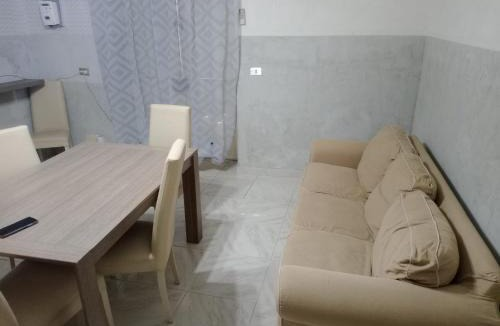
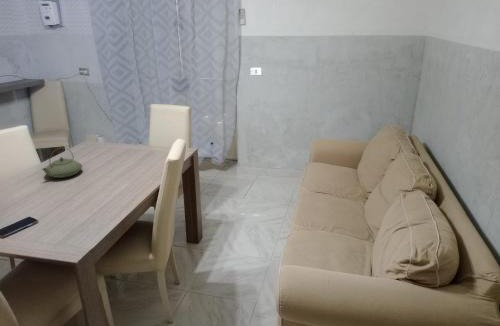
+ teapot [41,146,83,179]
